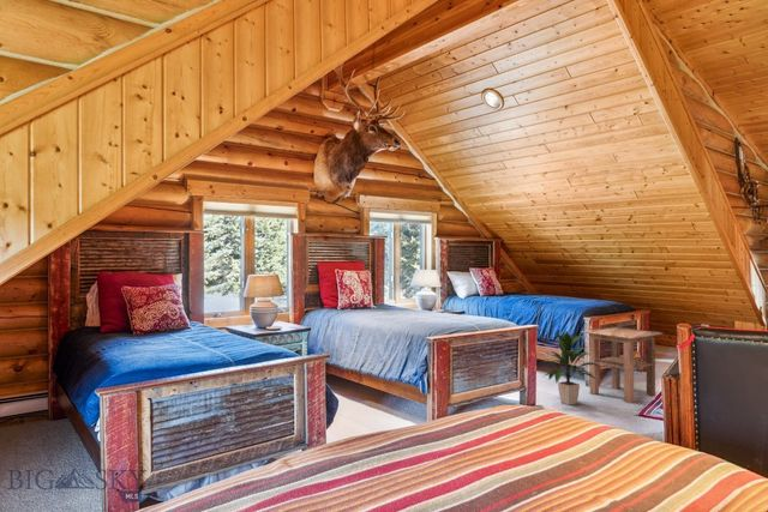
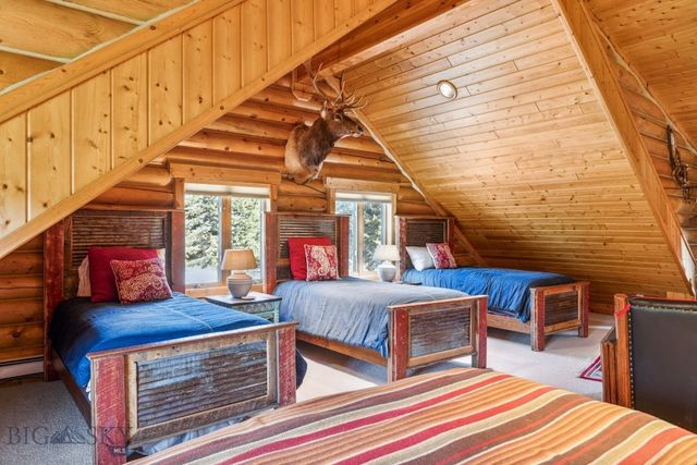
- side table [580,326,665,404]
- indoor plant [542,330,601,406]
